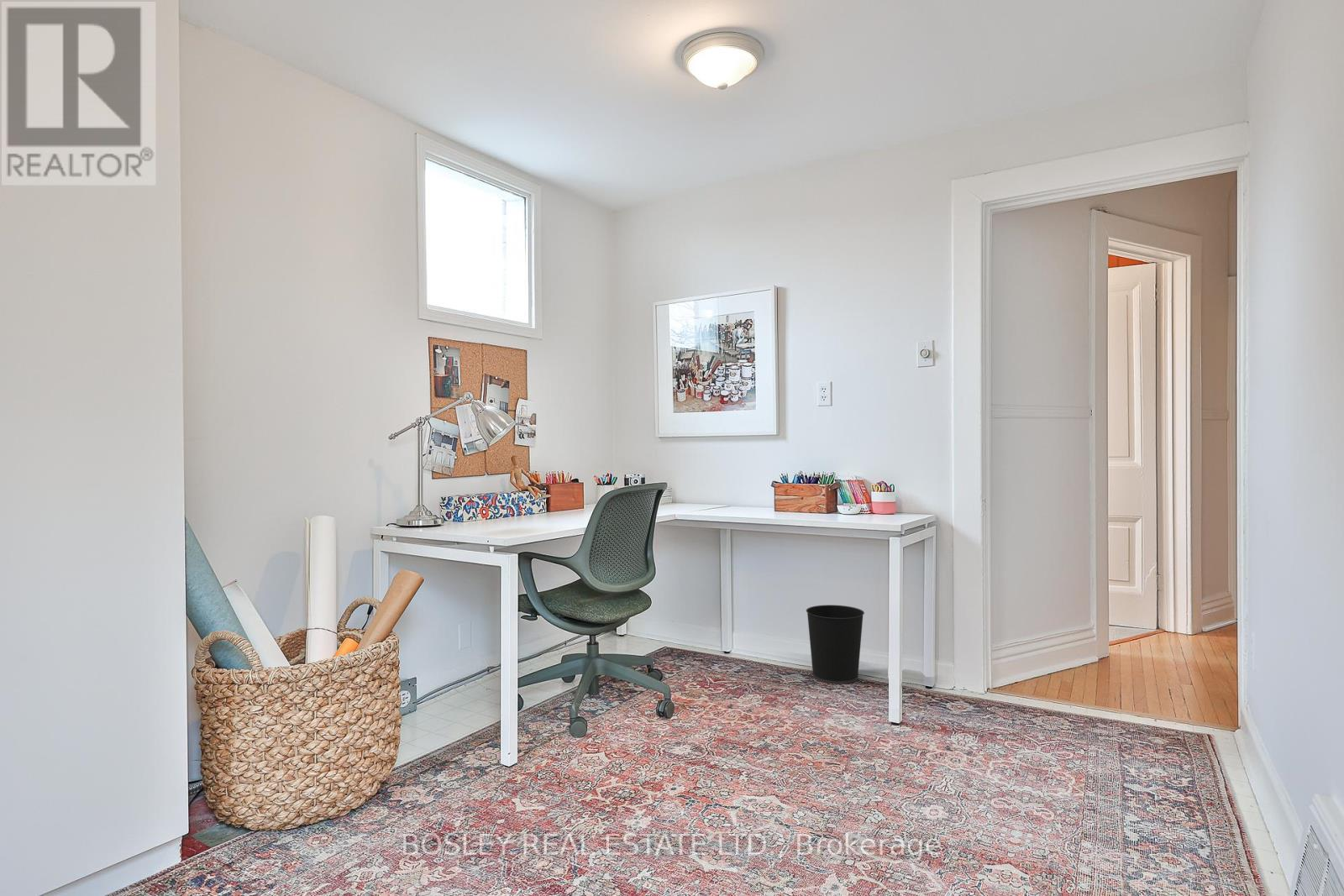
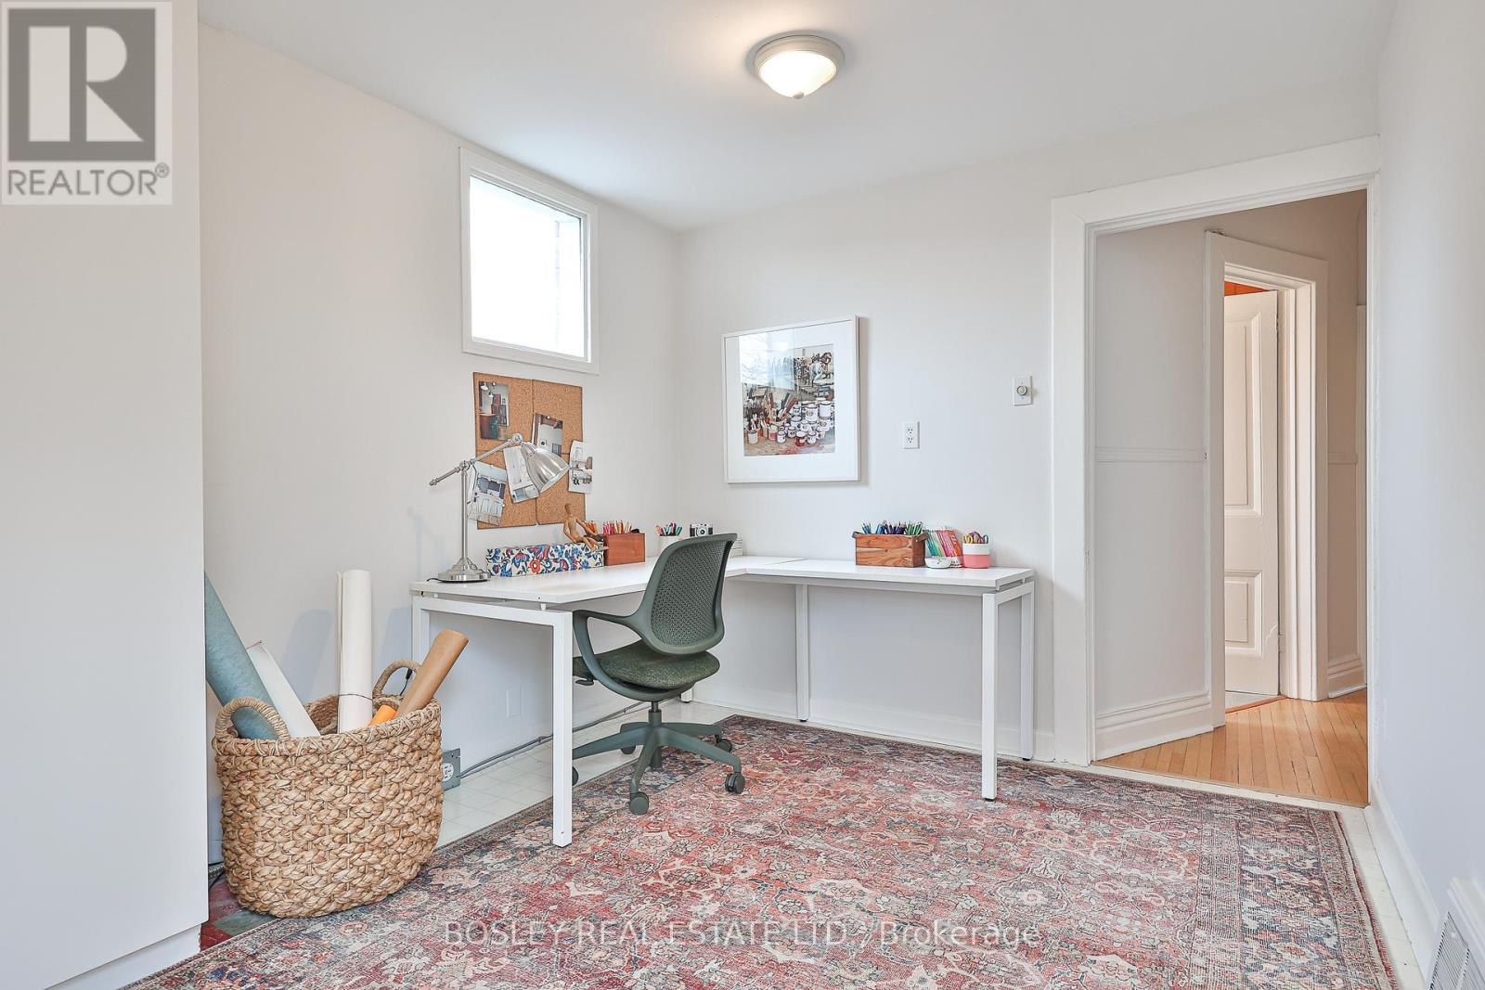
- wastebasket [806,604,865,684]
